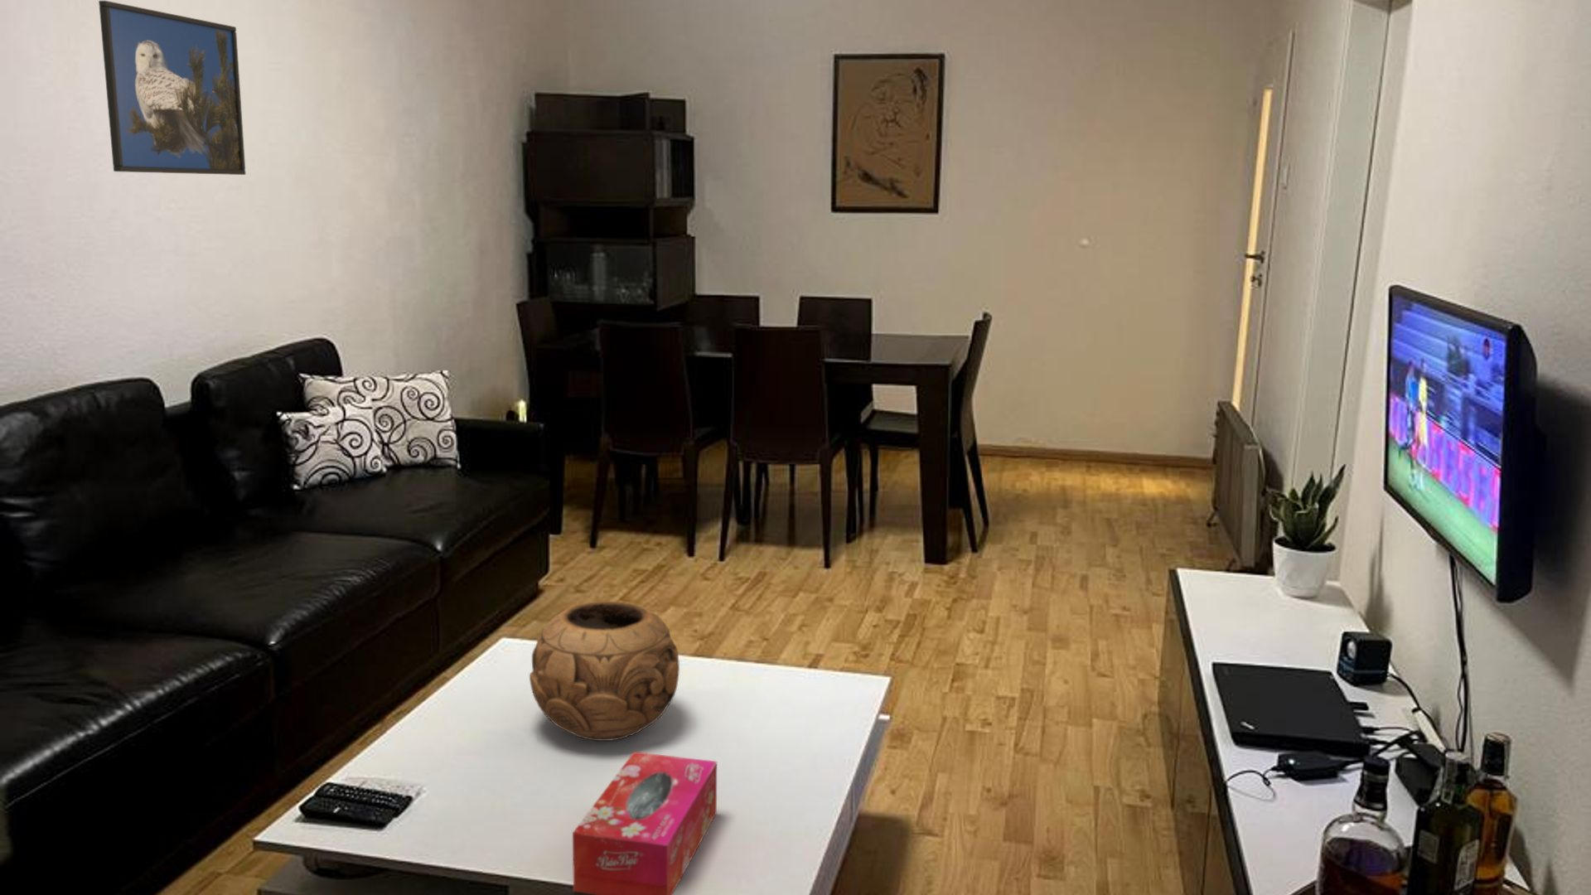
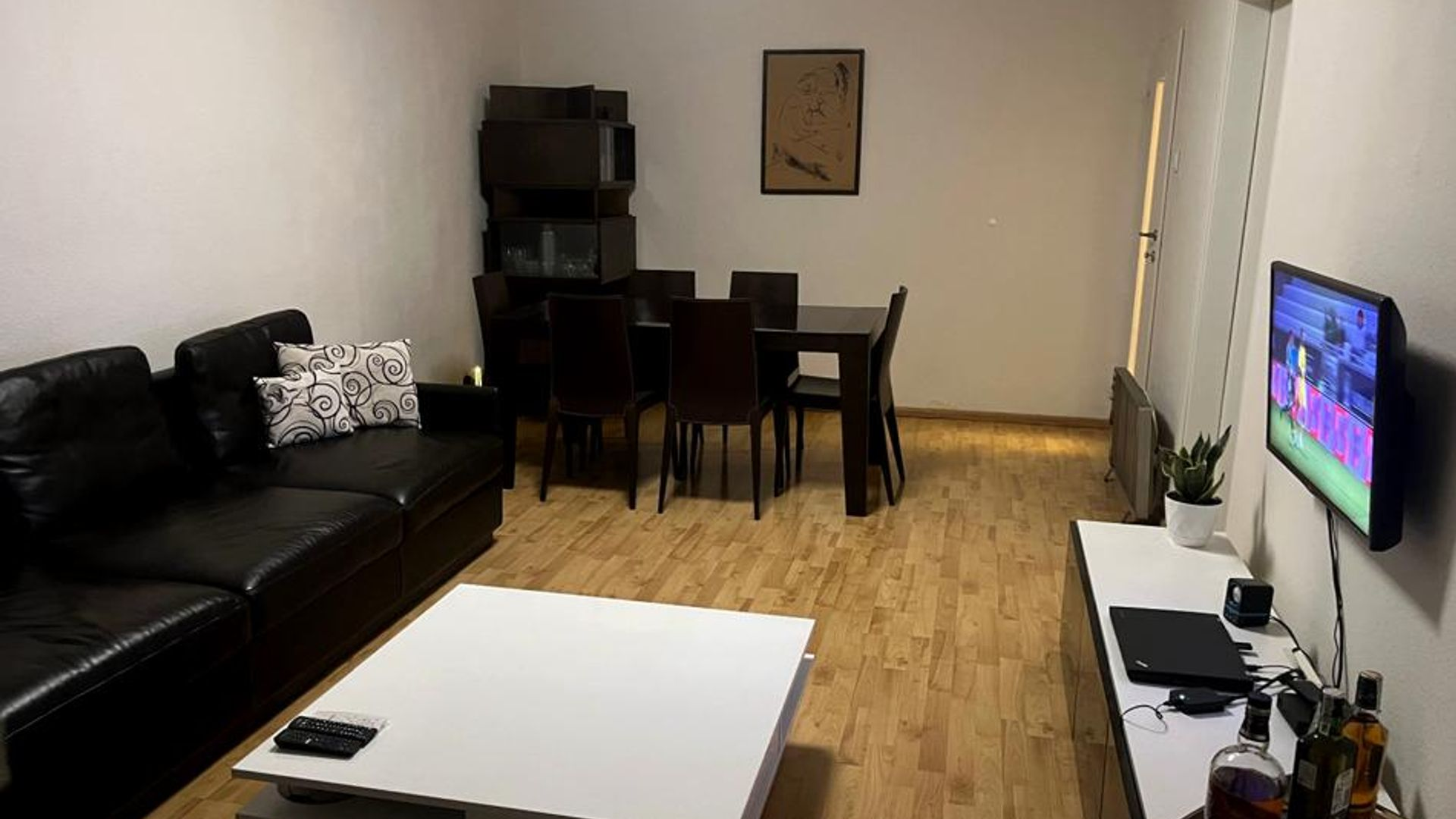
- decorative bowl [529,601,681,742]
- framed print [97,0,246,176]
- tissue box [571,751,718,895]
